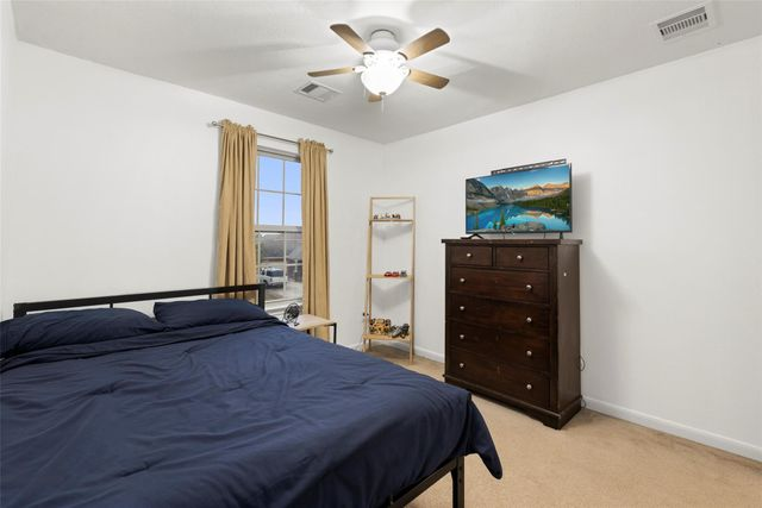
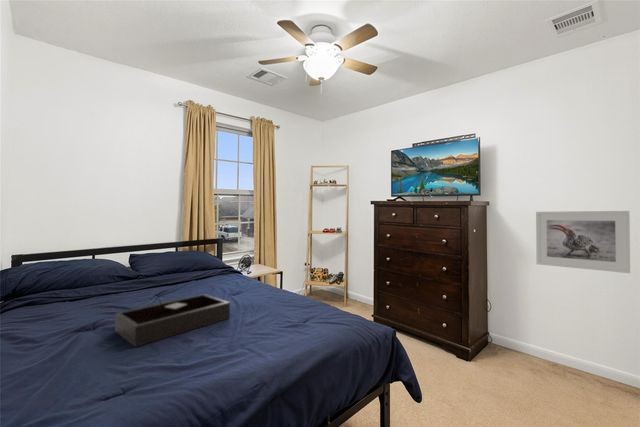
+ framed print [535,210,631,274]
+ tray [114,293,231,348]
